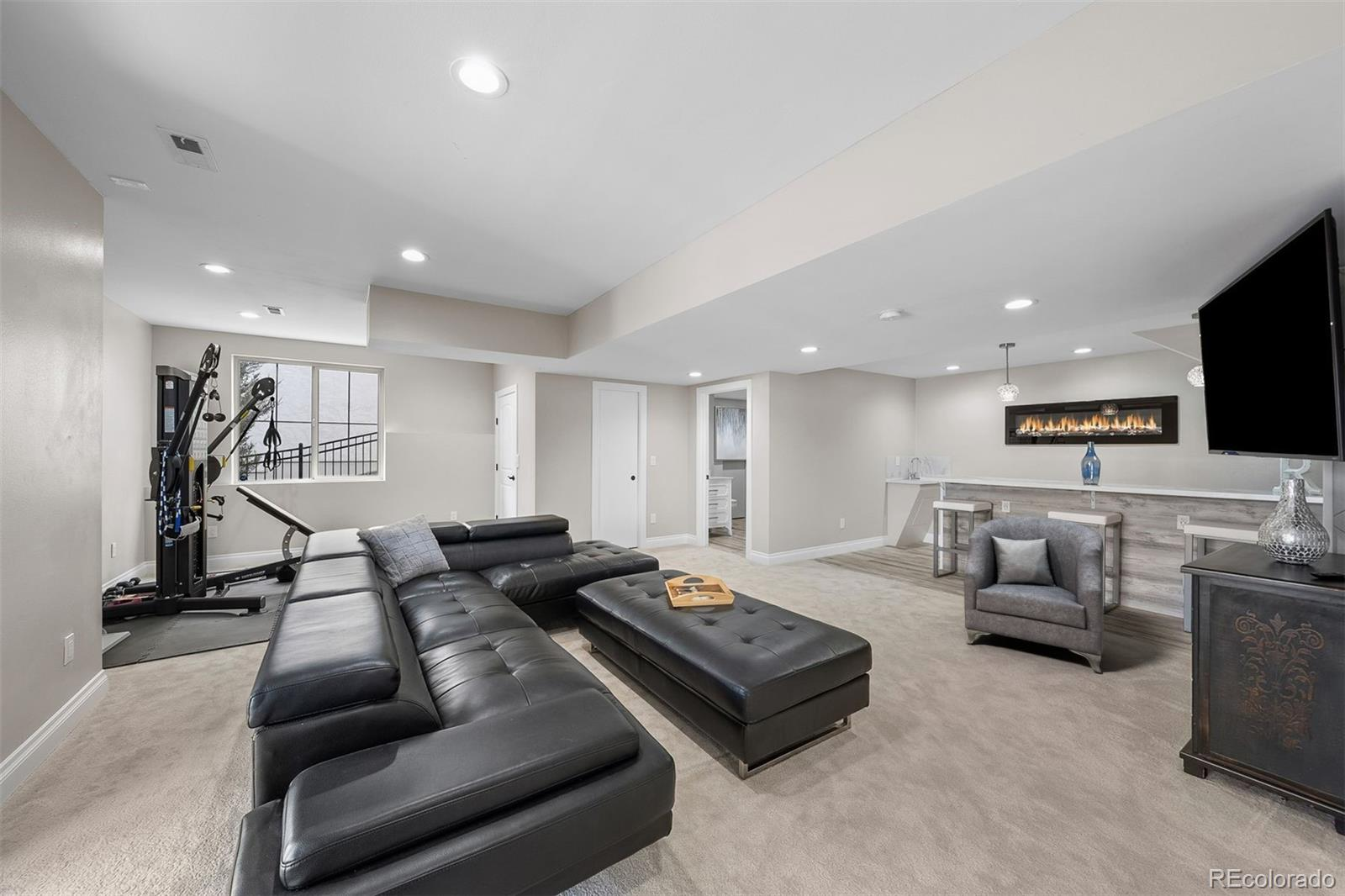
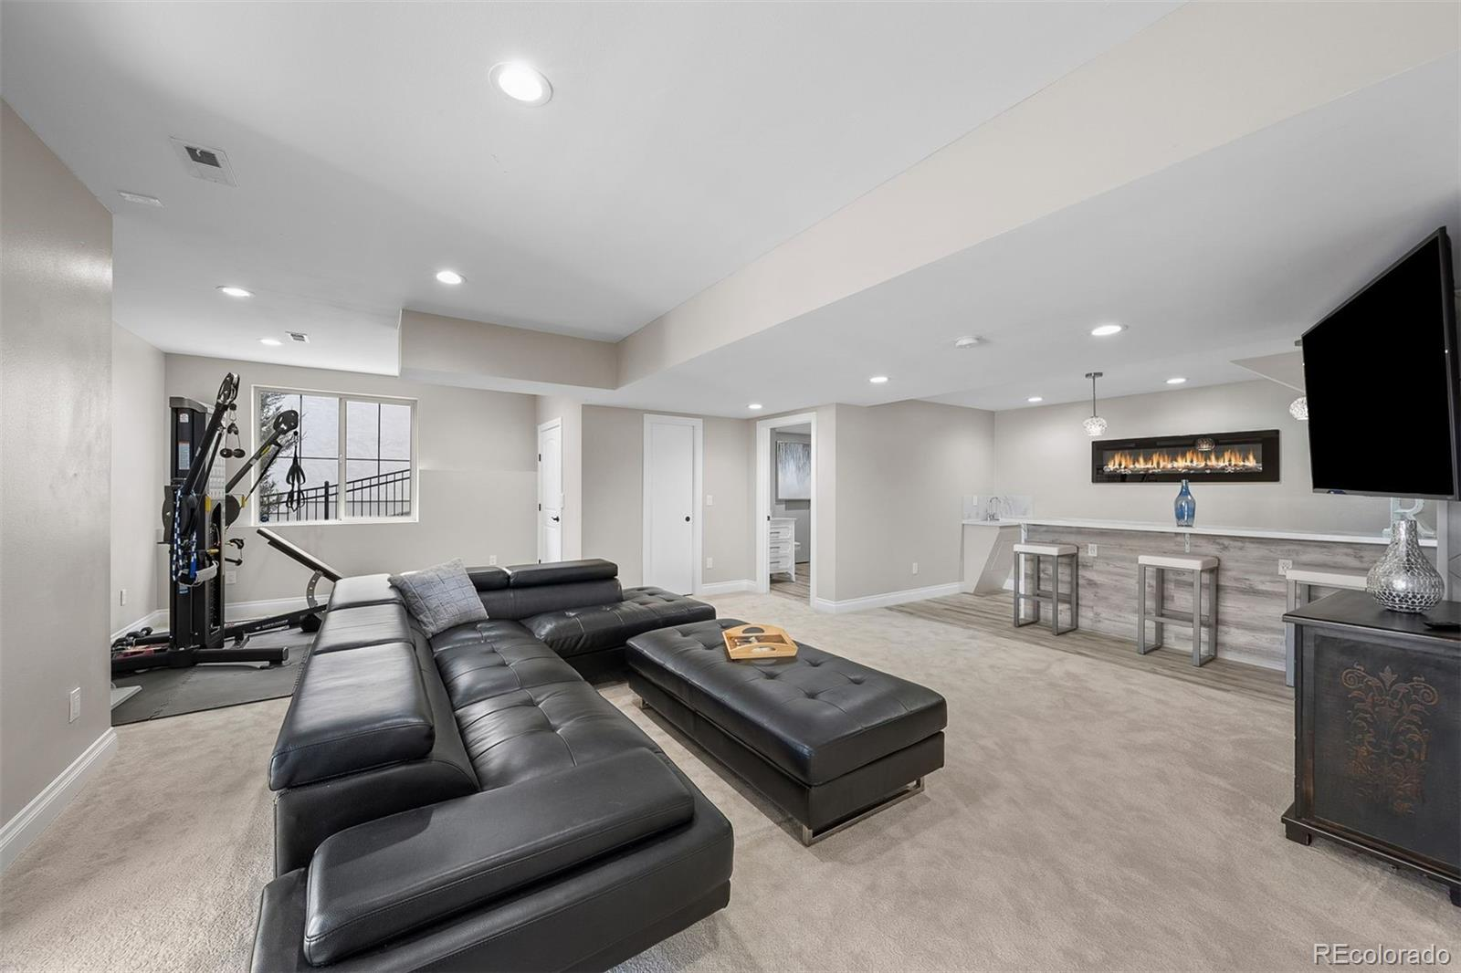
- armchair [963,515,1105,673]
